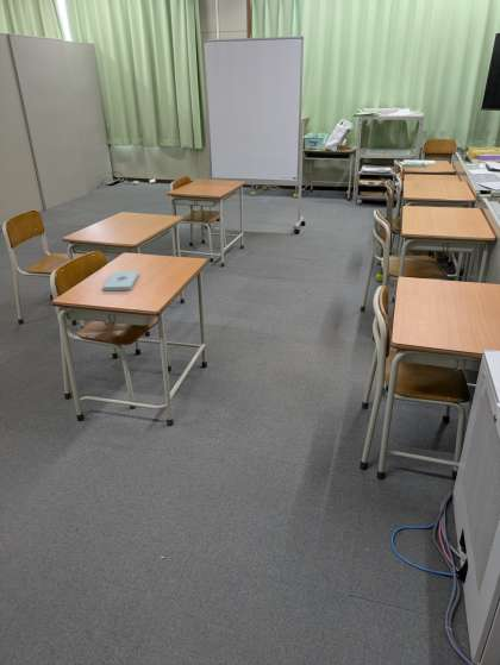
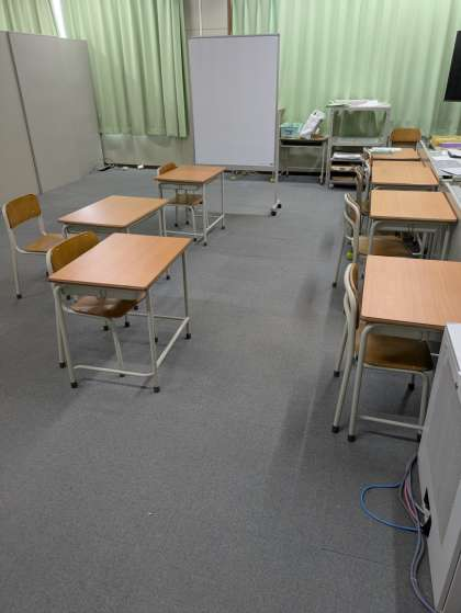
- notepad [101,270,139,291]
